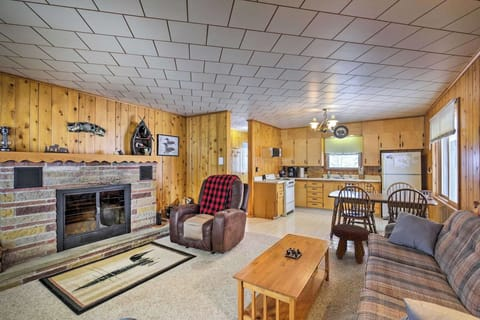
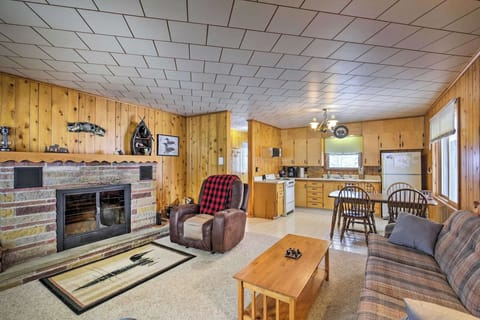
- footstool [331,223,371,264]
